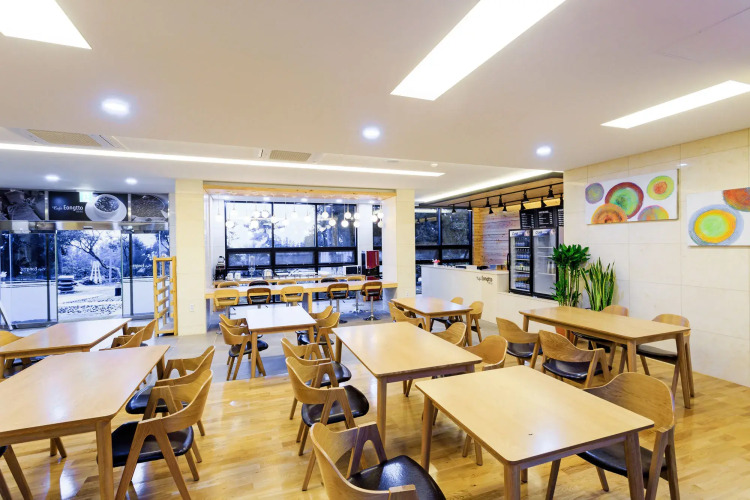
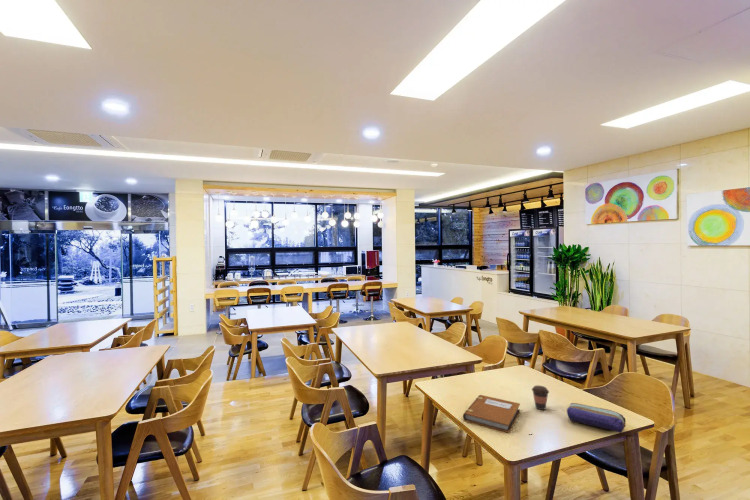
+ notebook [462,394,521,434]
+ coffee cup [531,385,550,411]
+ pencil case [566,402,627,434]
